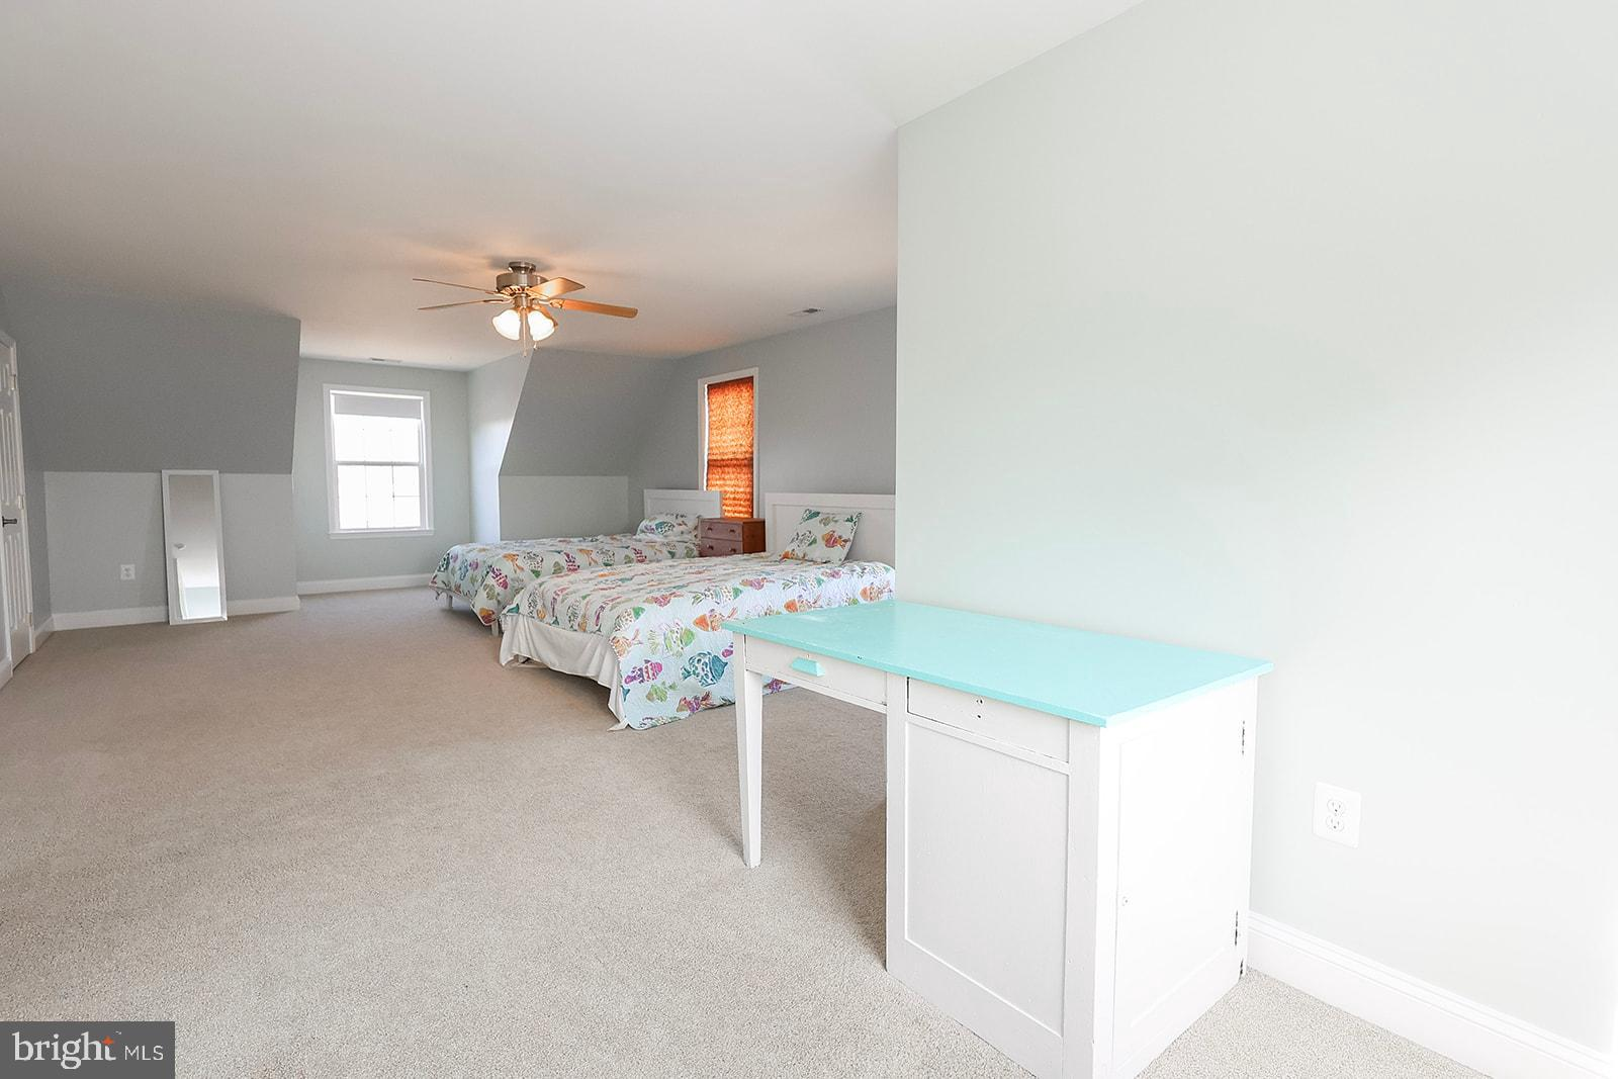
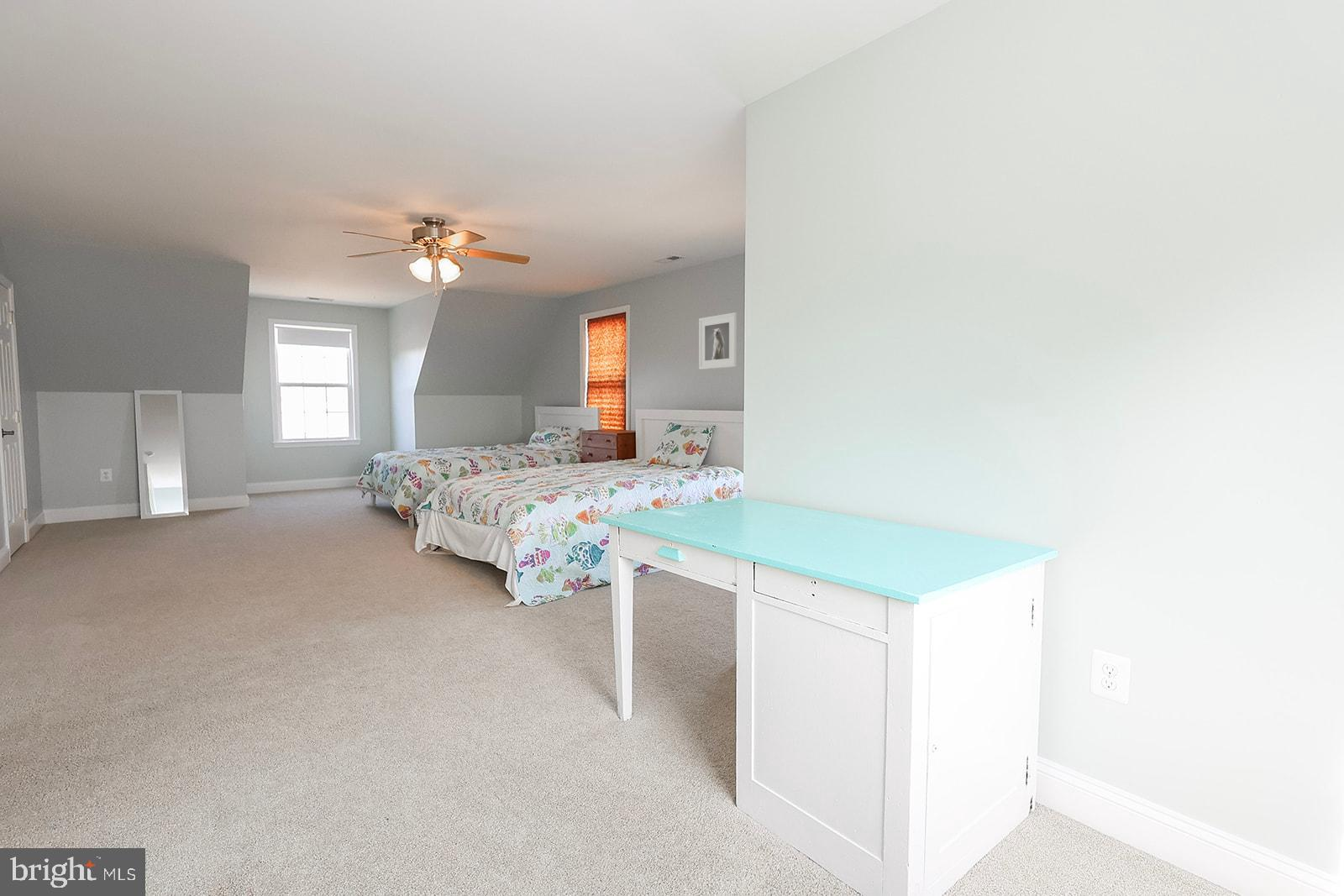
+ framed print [698,312,738,370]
